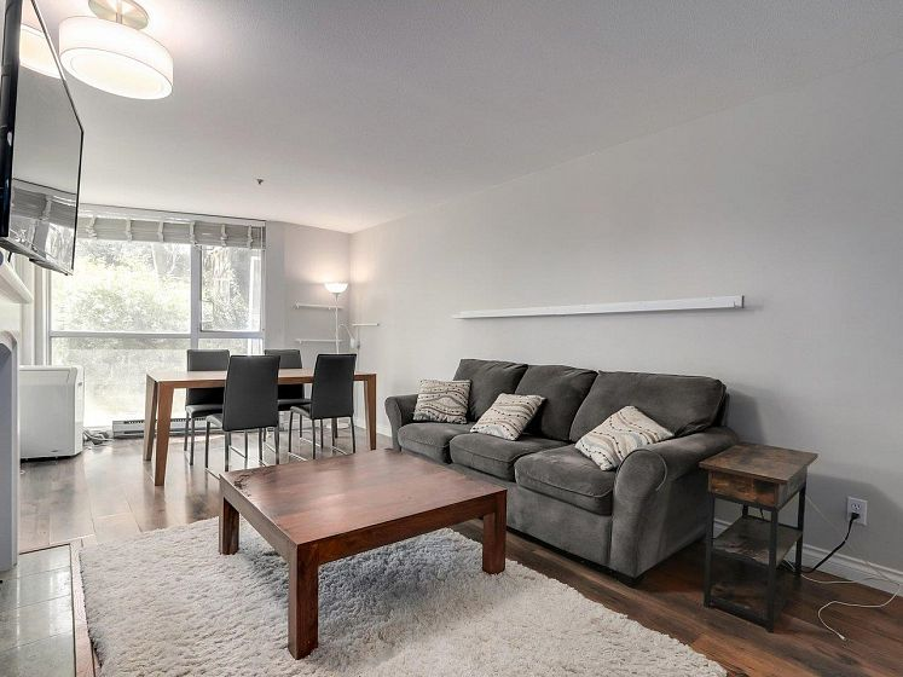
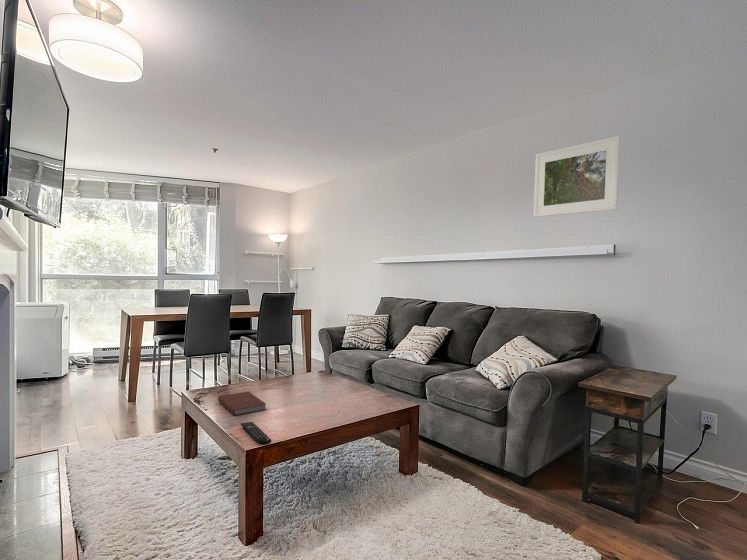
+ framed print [533,135,621,218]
+ remote control [240,421,272,446]
+ book [217,391,267,417]
